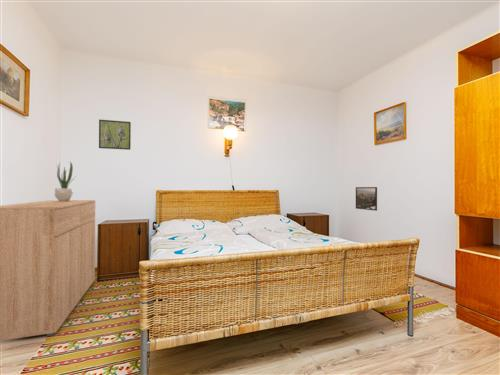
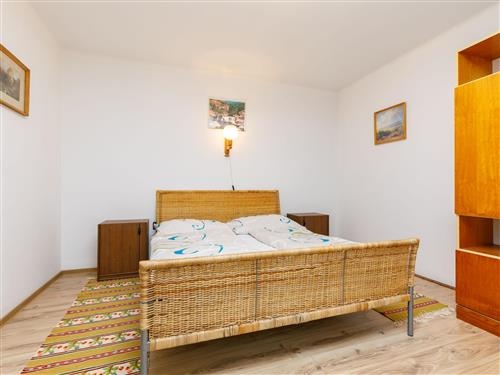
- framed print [98,118,132,151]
- dresser [0,199,96,342]
- potted plant [54,162,76,201]
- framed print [355,186,378,212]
